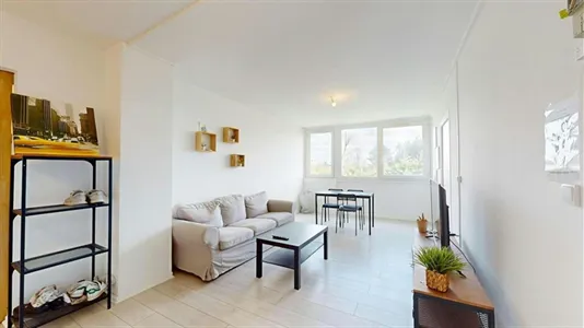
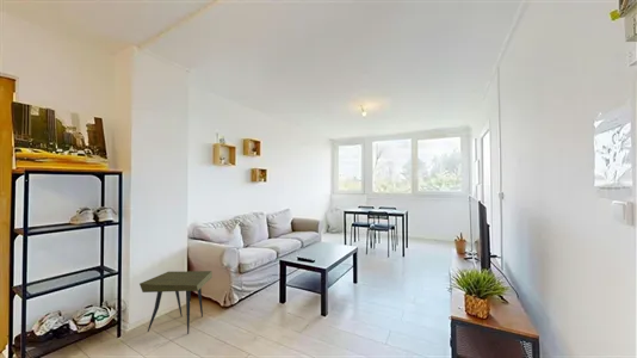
+ side table [138,270,214,335]
